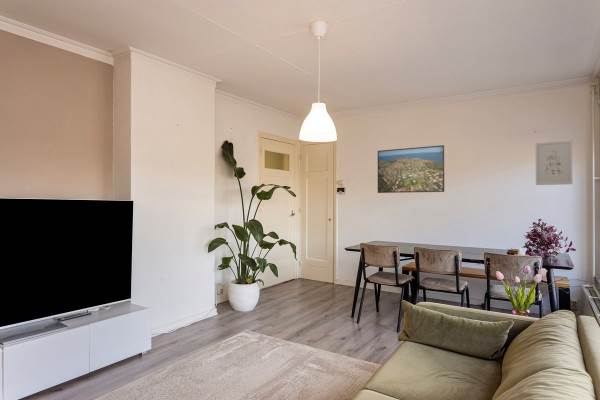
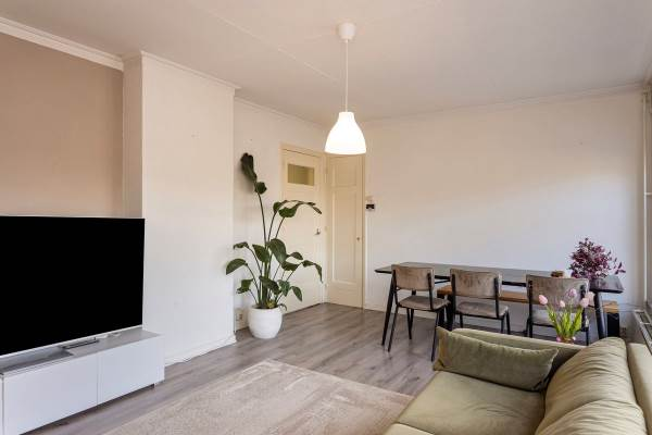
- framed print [377,144,445,194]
- wall art [535,139,573,186]
